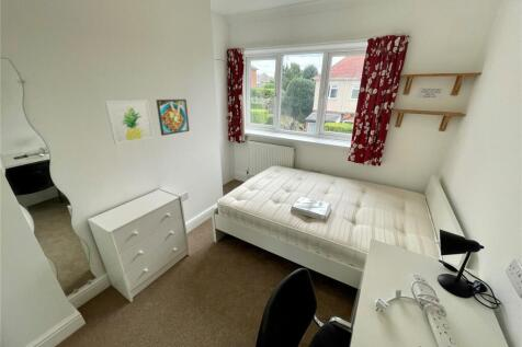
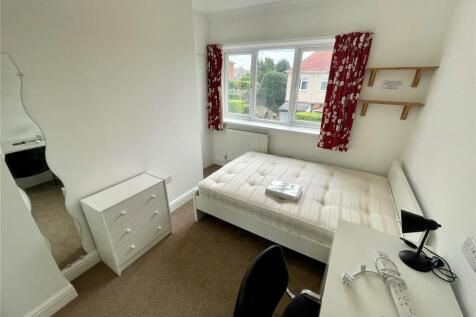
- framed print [155,99,191,137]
- wall art [103,99,155,146]
